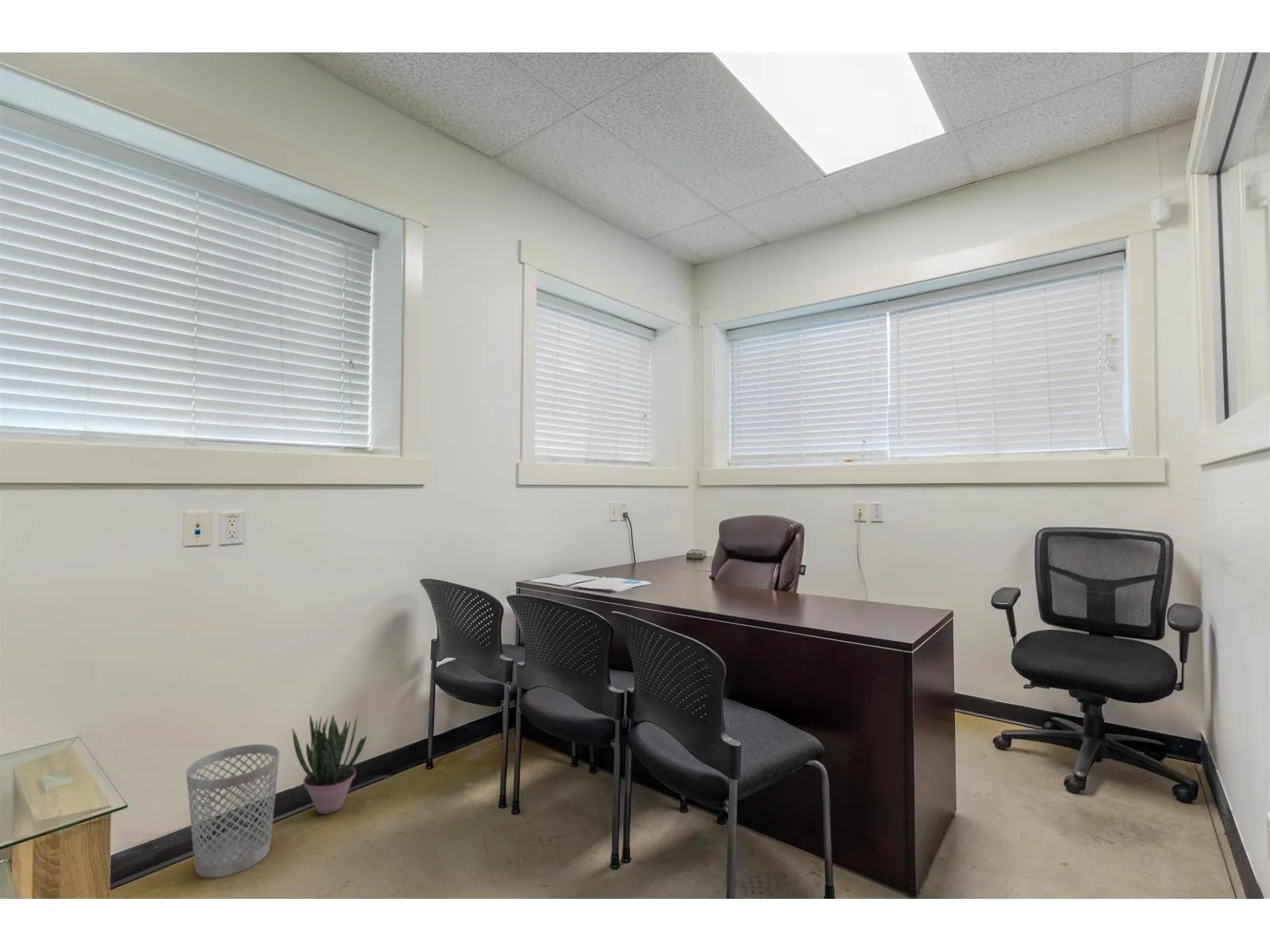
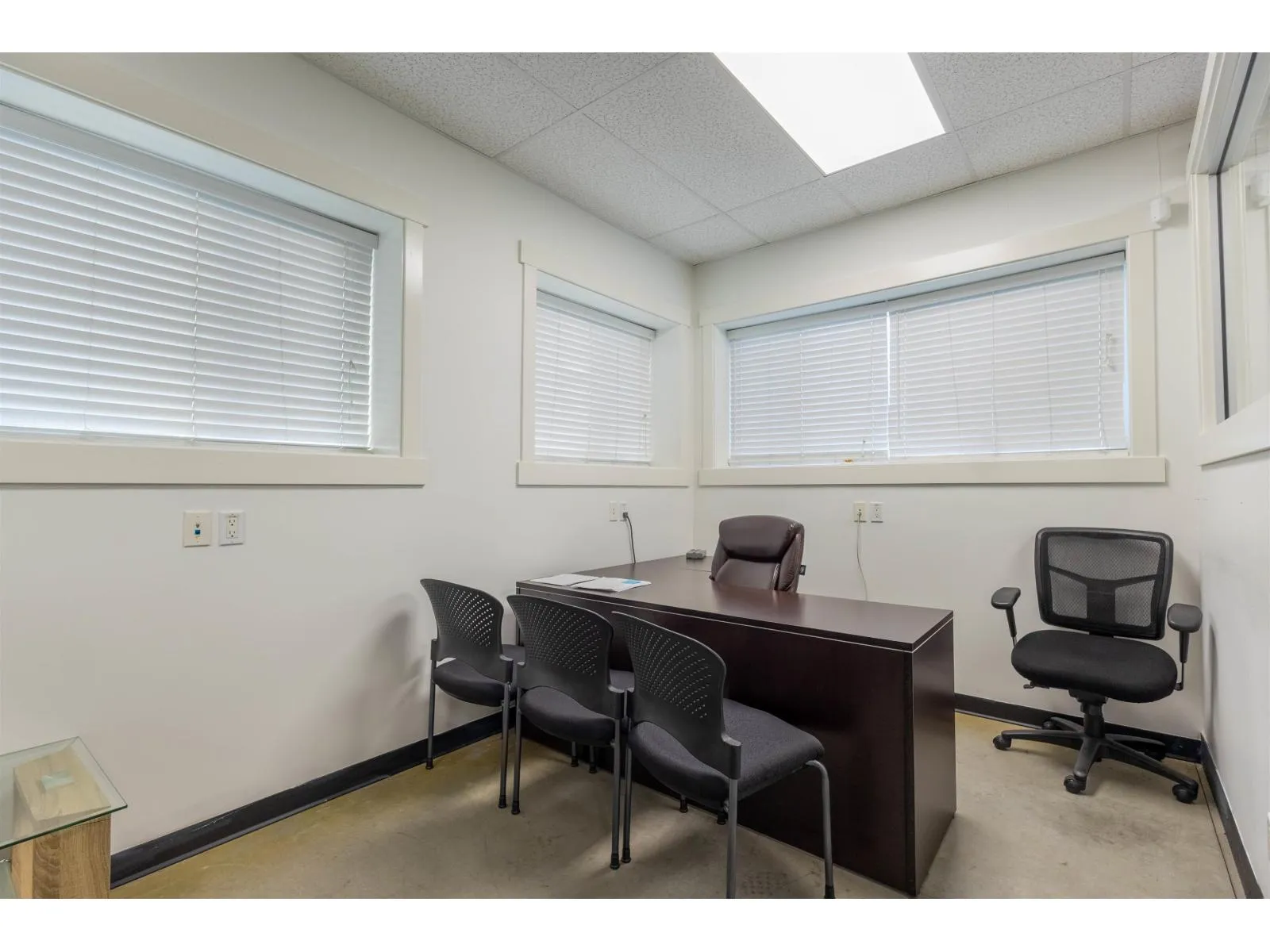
- wastebasket [186,743,280,878]
- potted plant [291,713,368,815]
